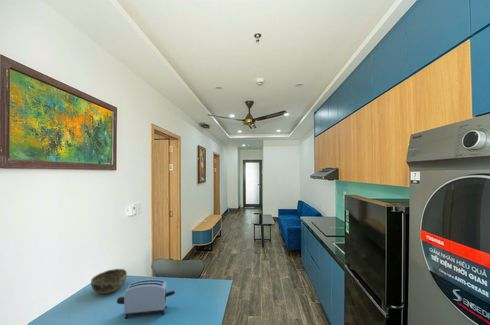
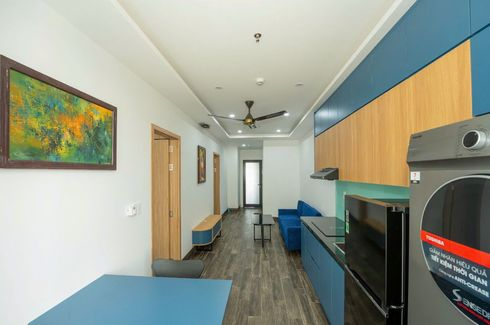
- toaster [116,278,176,320]
- bowl [90,268,128,295]
